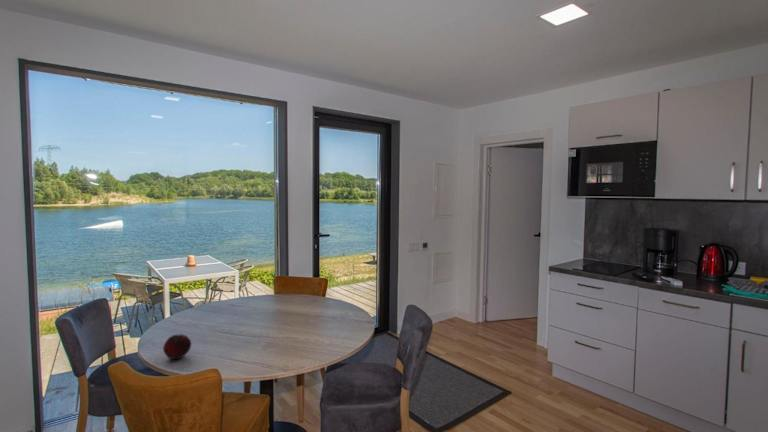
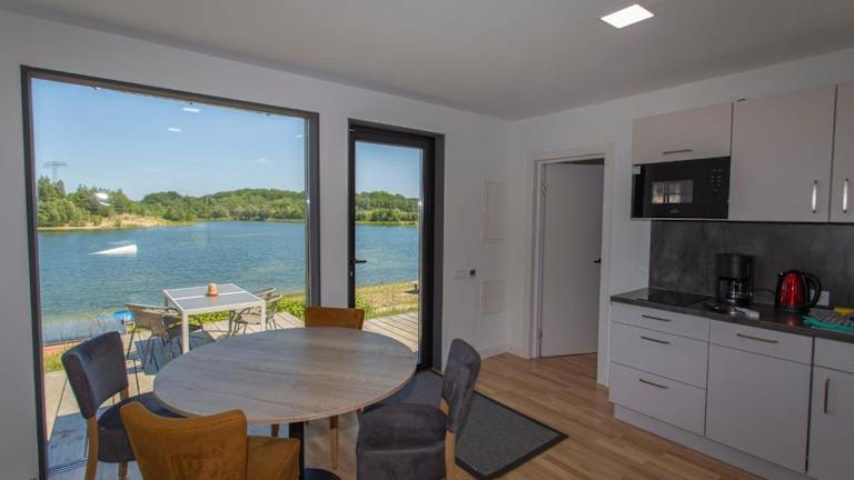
- fruit [162,333,192,360]
